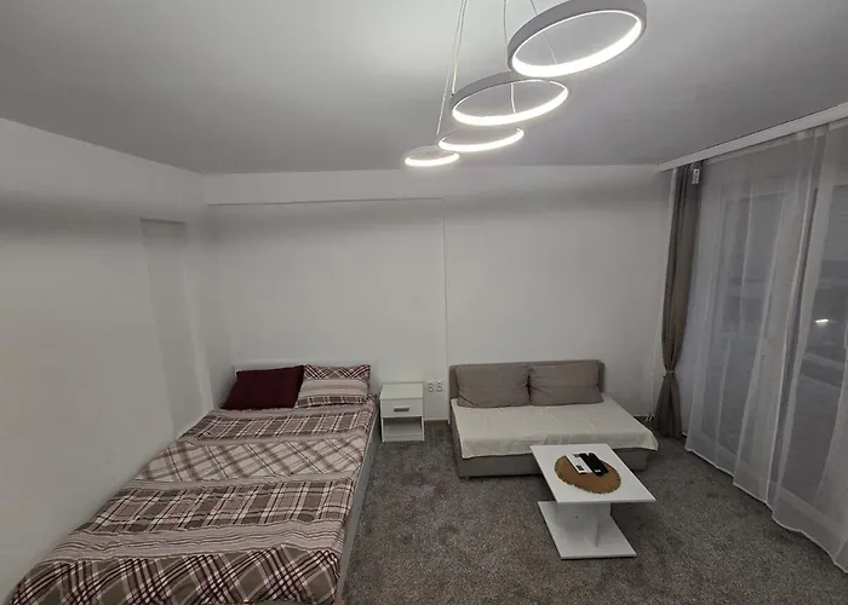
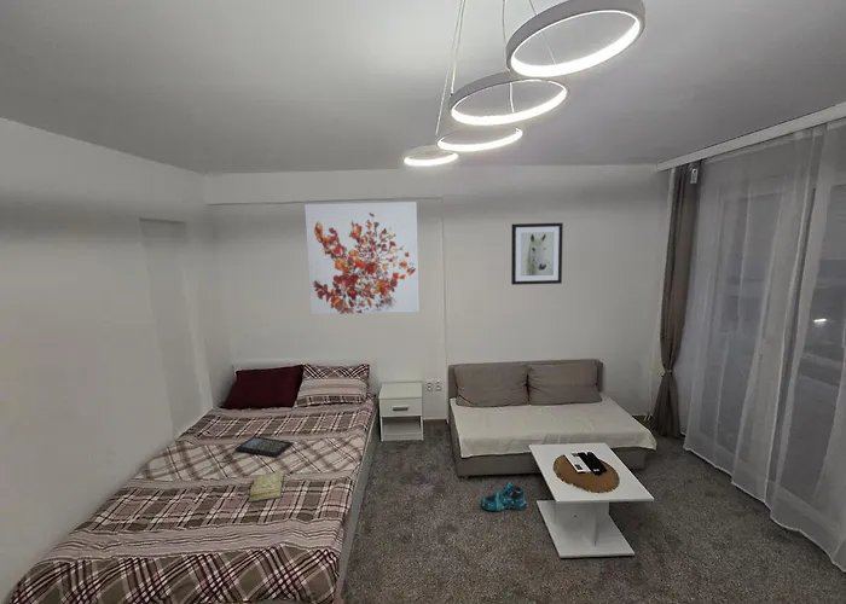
+ clutch bag [221,435,296,464]
+ diary [248,471,286,504]
+ shoe [480,480,527,512]
+ wall art [303,201,421,315]
+ wall art [510,222,564,286]
